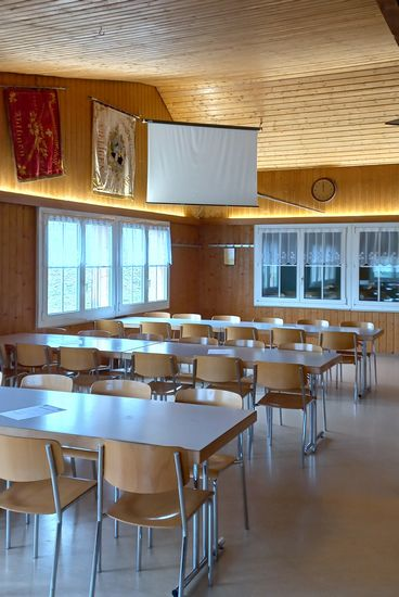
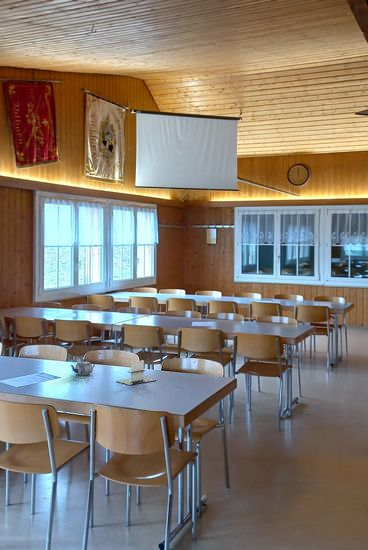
+ teapot [69,358,96,376]
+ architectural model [116,359,157,386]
